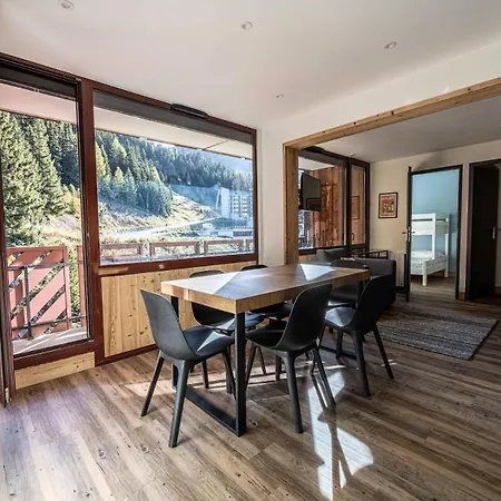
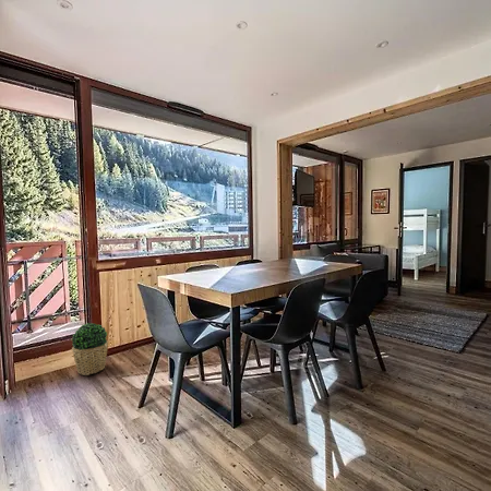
+ potted plant [70,322,109,376]
